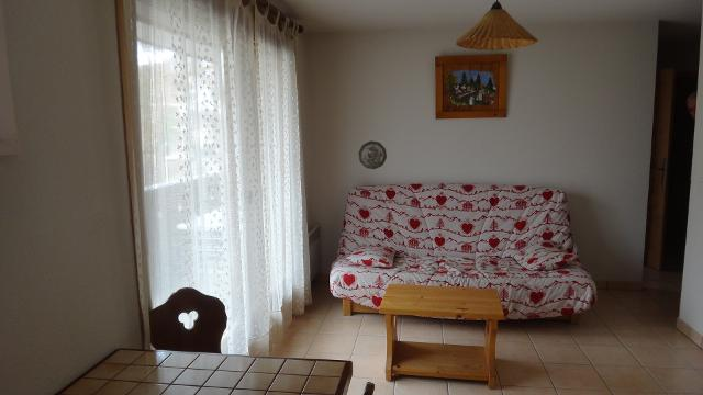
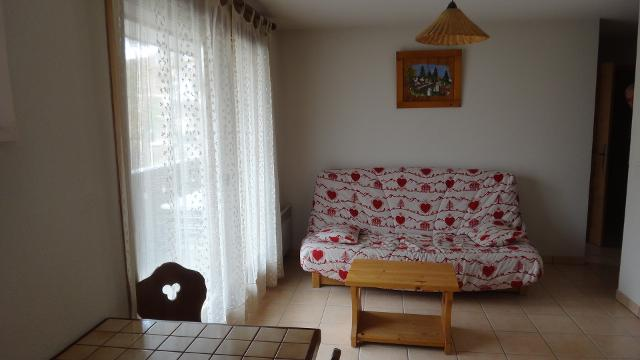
- decorative plate [358,139,388,170]
